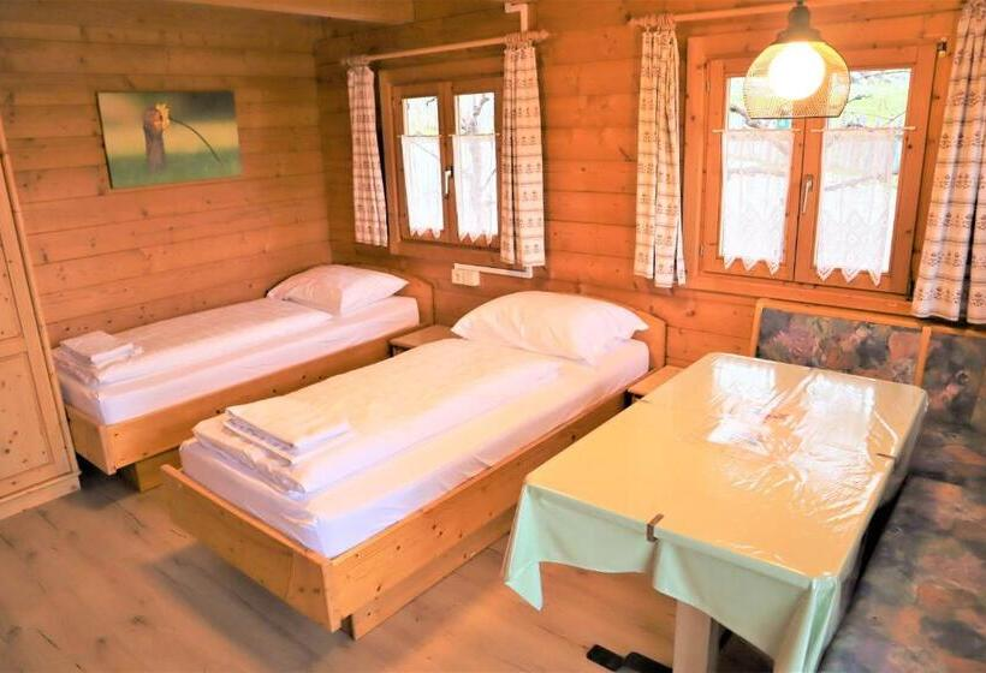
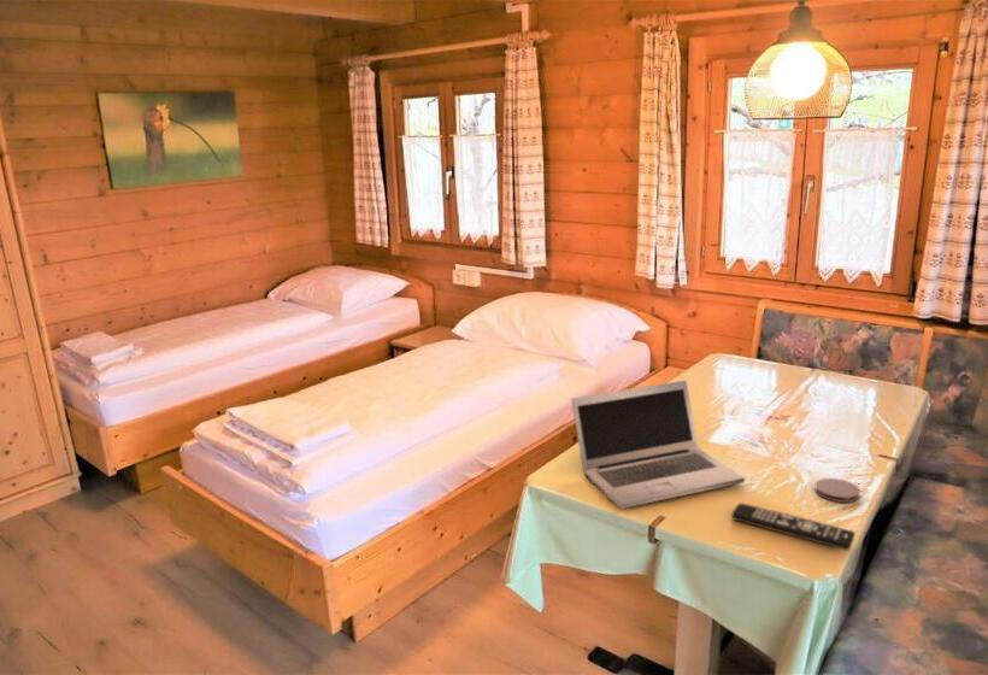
+ coaster [813,477,861,504]
+ laptop [570,378,746,510]
+ remote control [730,501,857,552]
